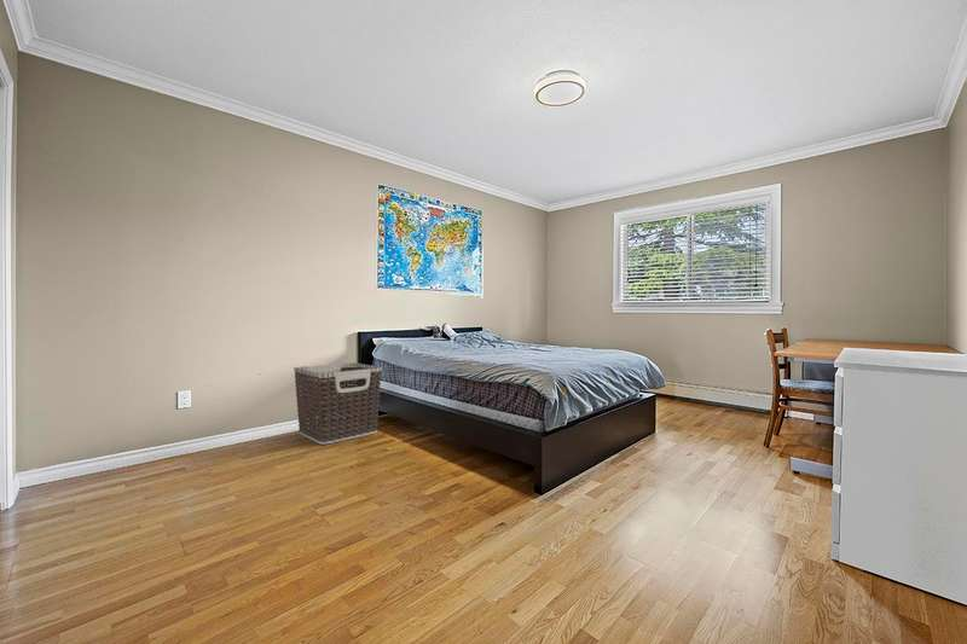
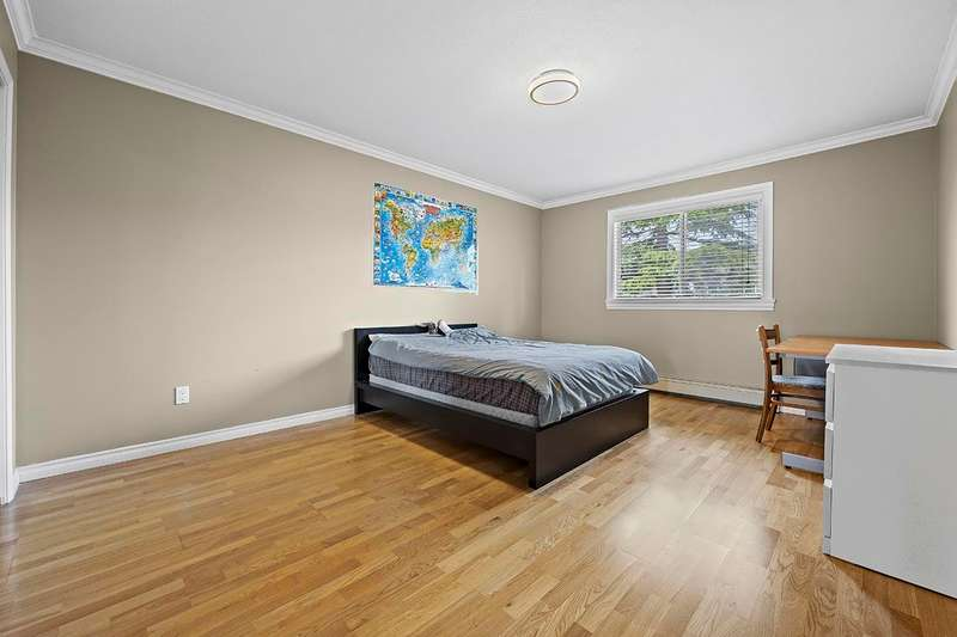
- clothes hamper [293,361,383,446]
